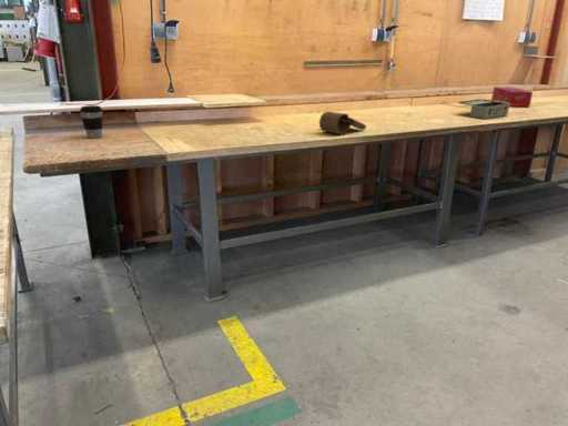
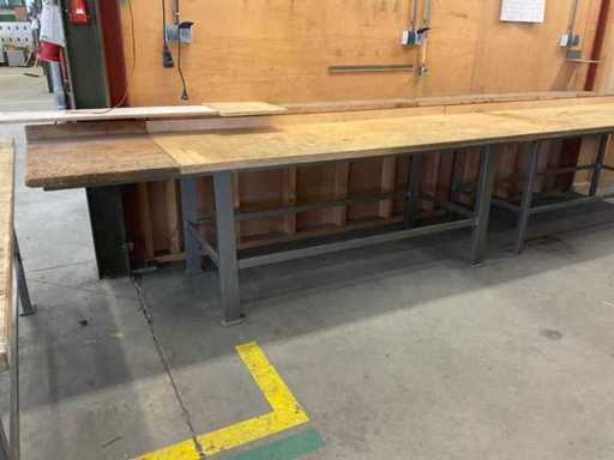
- coffee cup [79,104,103,139]
- tissue box [490,85,534,108]
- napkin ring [318,110,367,135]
- toolbox [457,99,510,120]
